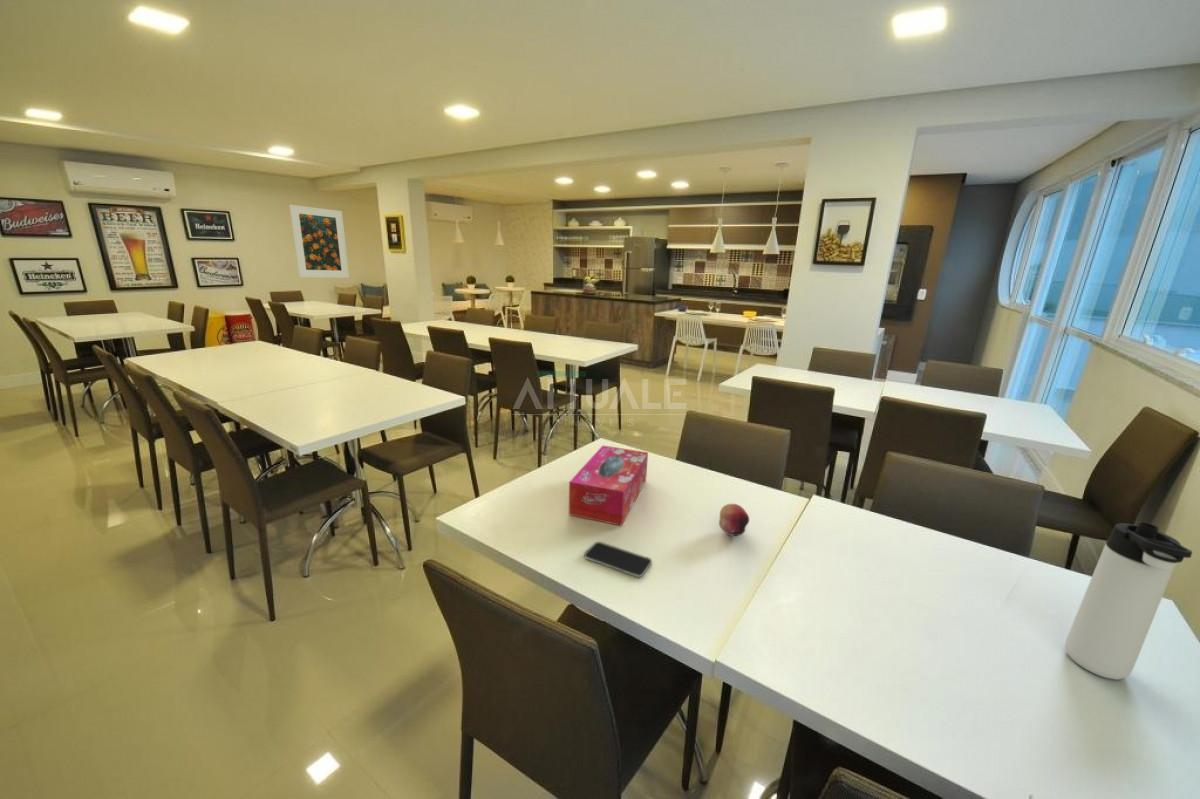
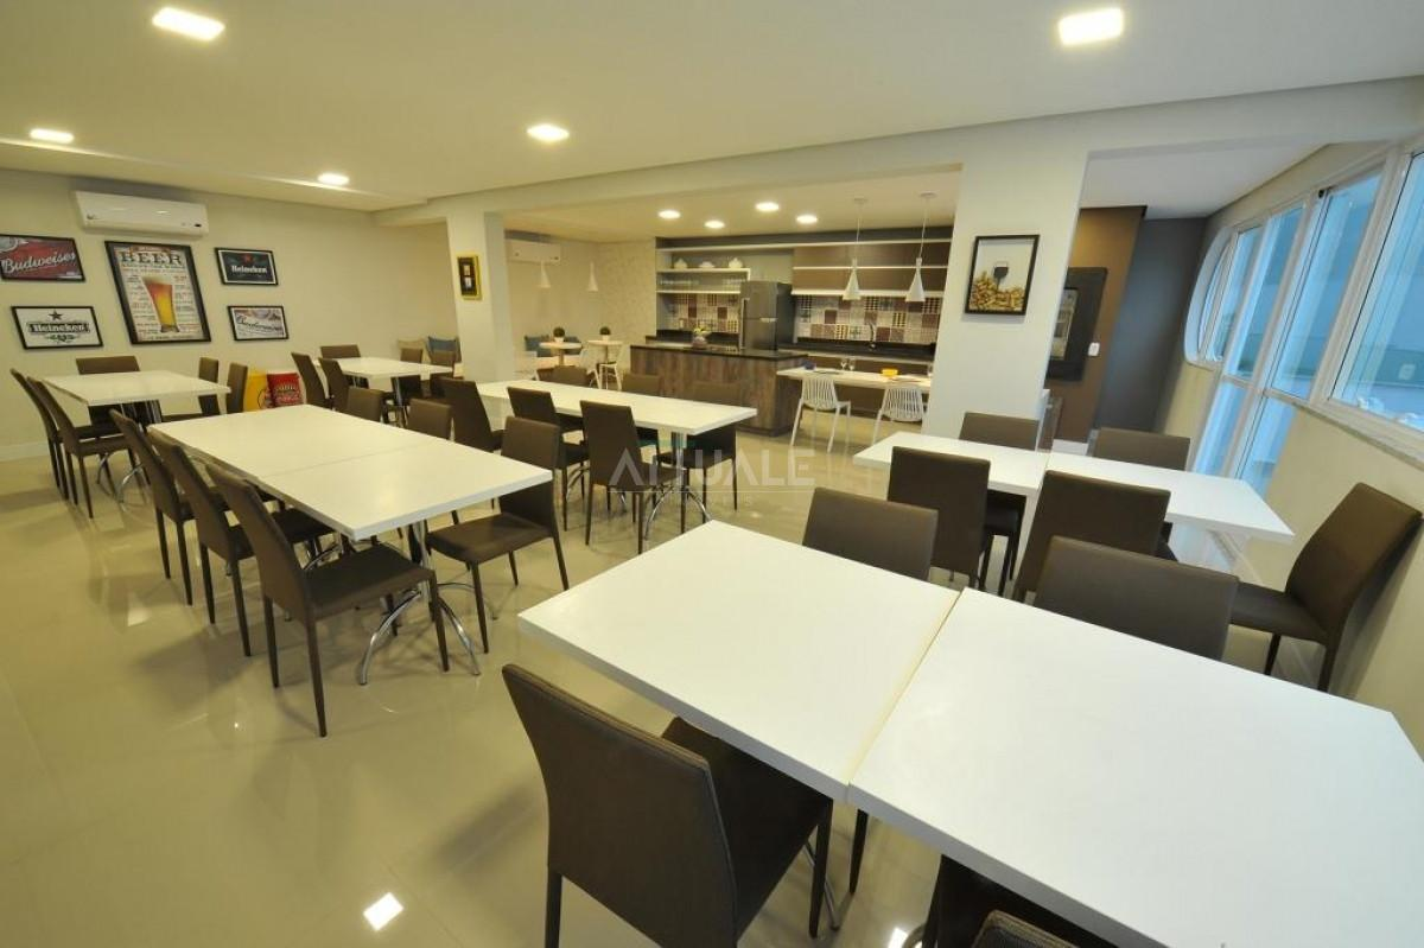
- thermos bottle [1064,521,1193,681]
- fruit [718,503,750,537]
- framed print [288,204,350,279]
- smartphone [583,541,653,578]
- tissue box [568,444,649,527]
